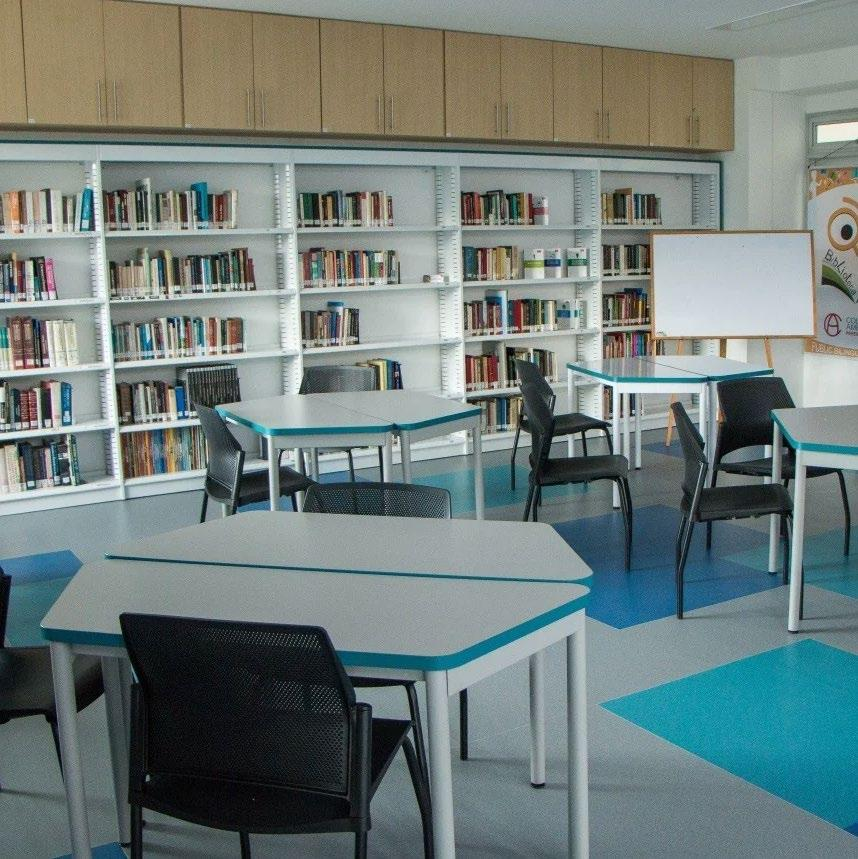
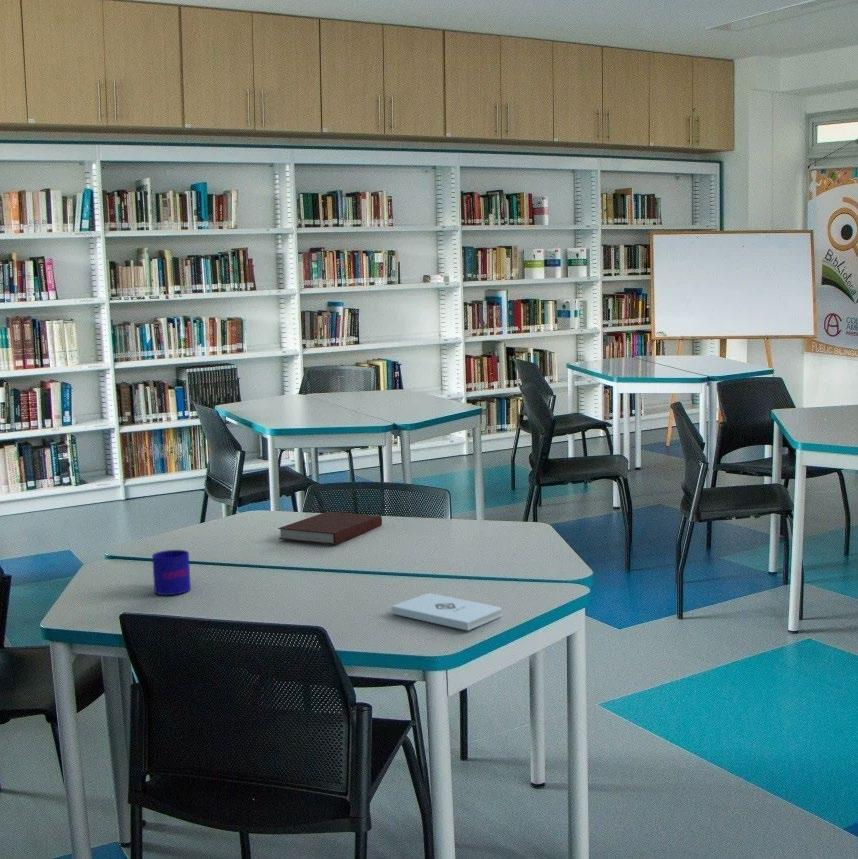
+ notebook [277,511,383,546]
+ mug [151,549,192,596]
+ notepad [390,592,503,631]
